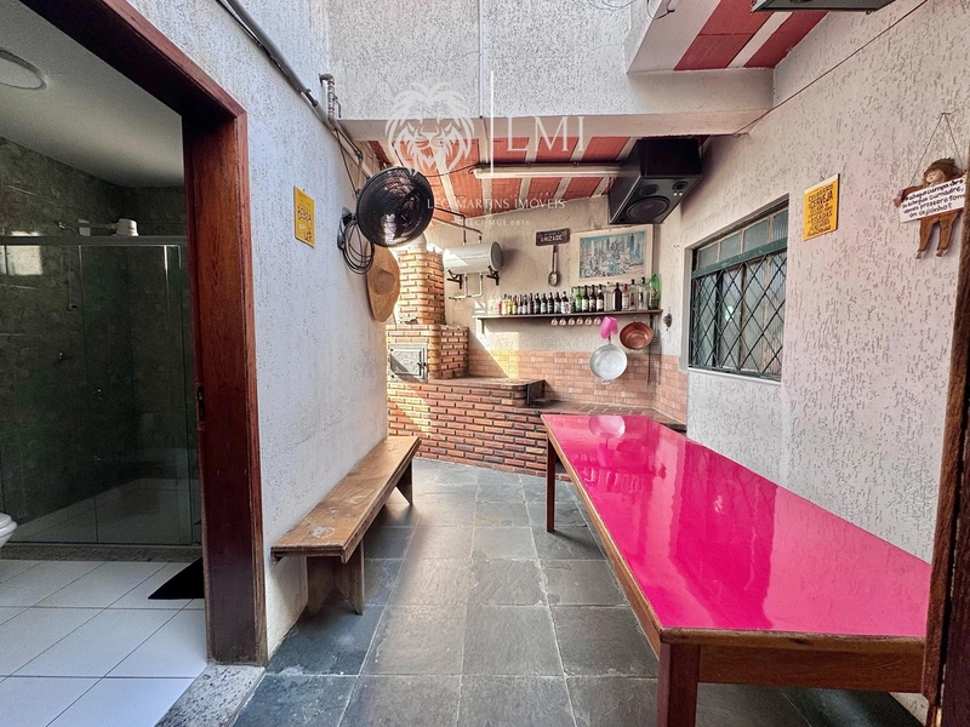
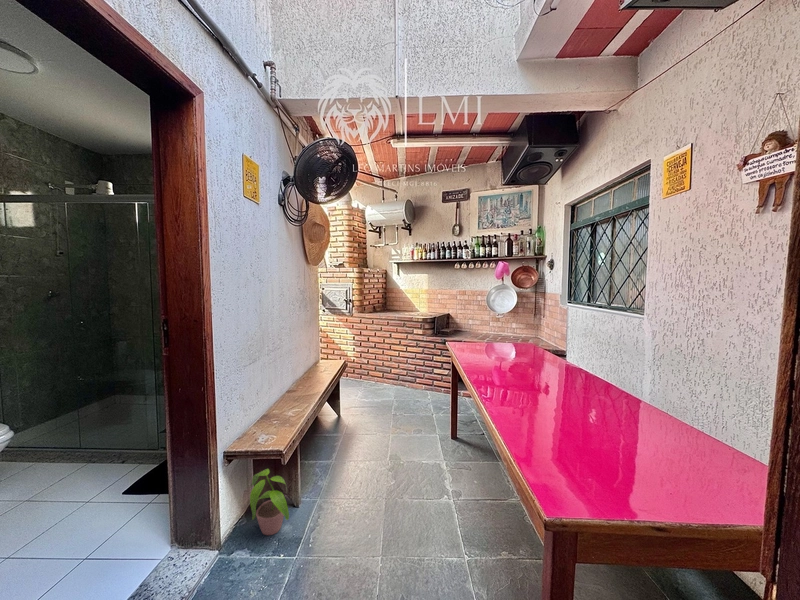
+ potted plant [249,468,290,536]
